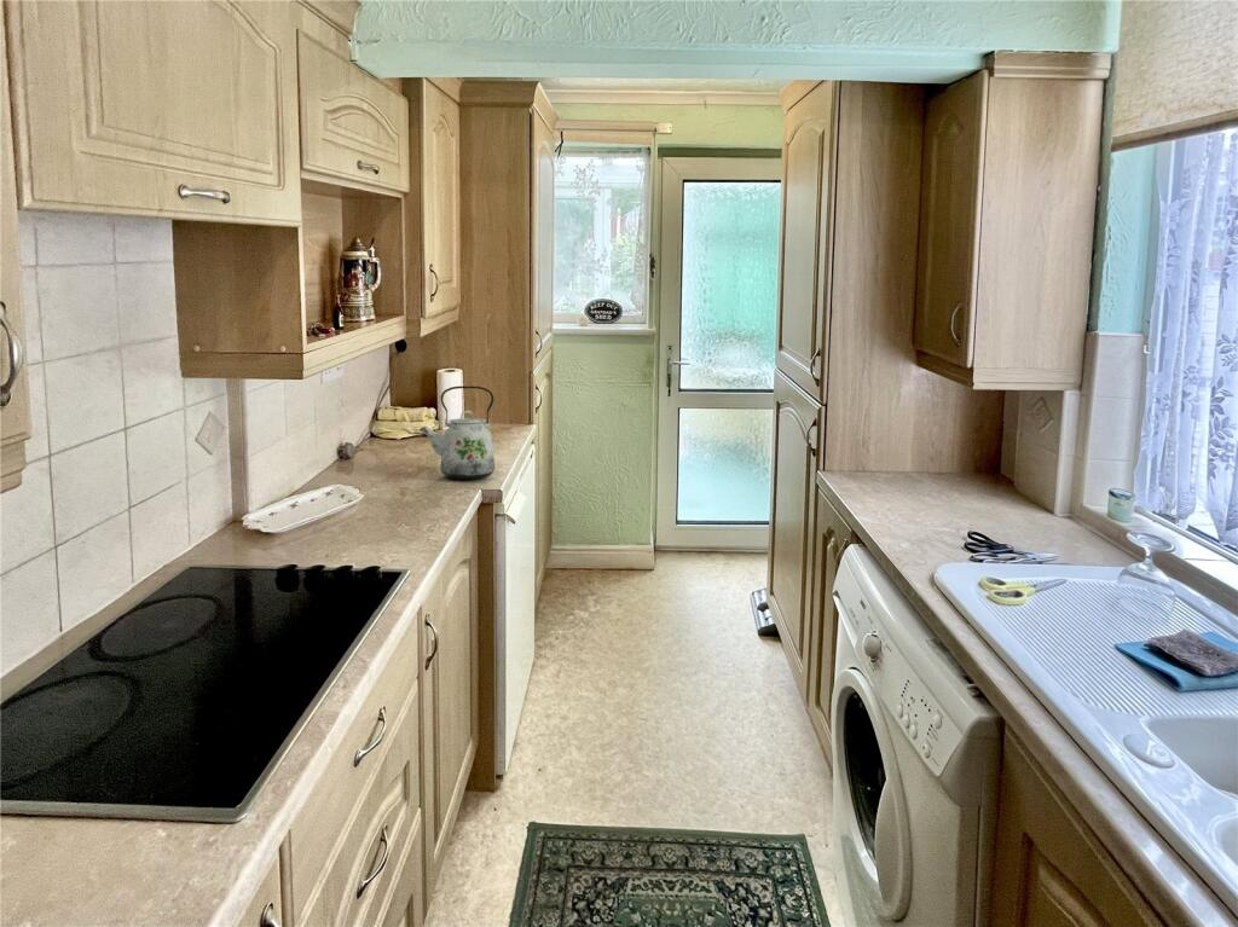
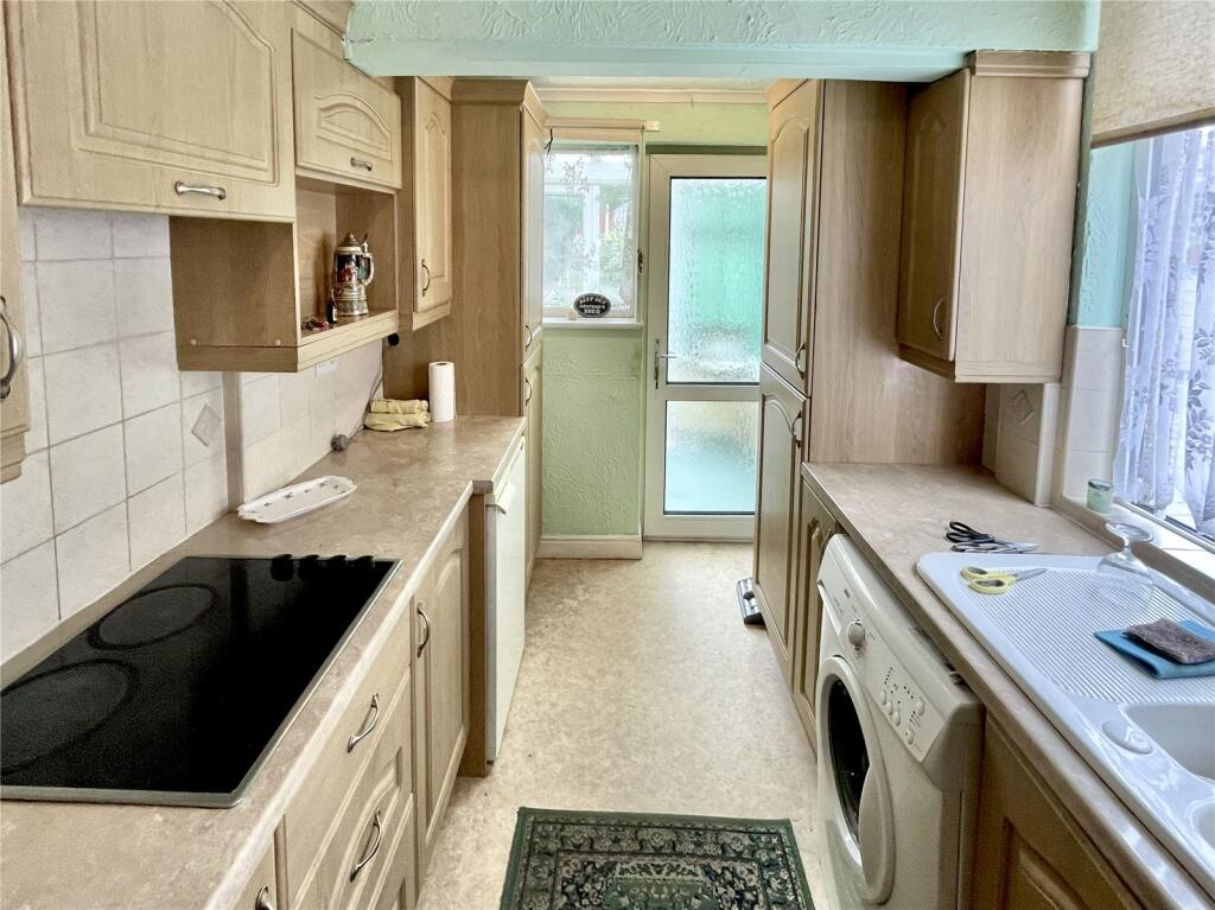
- kettle [418,386,496,481]
